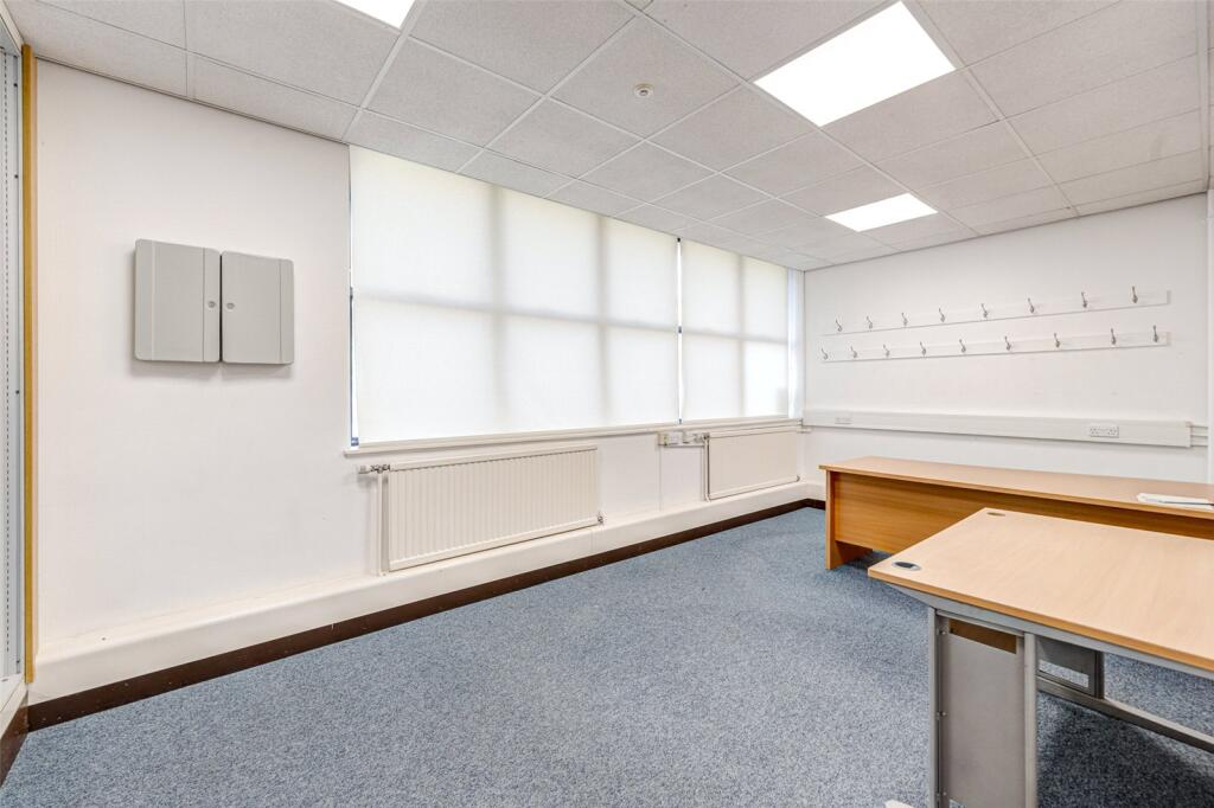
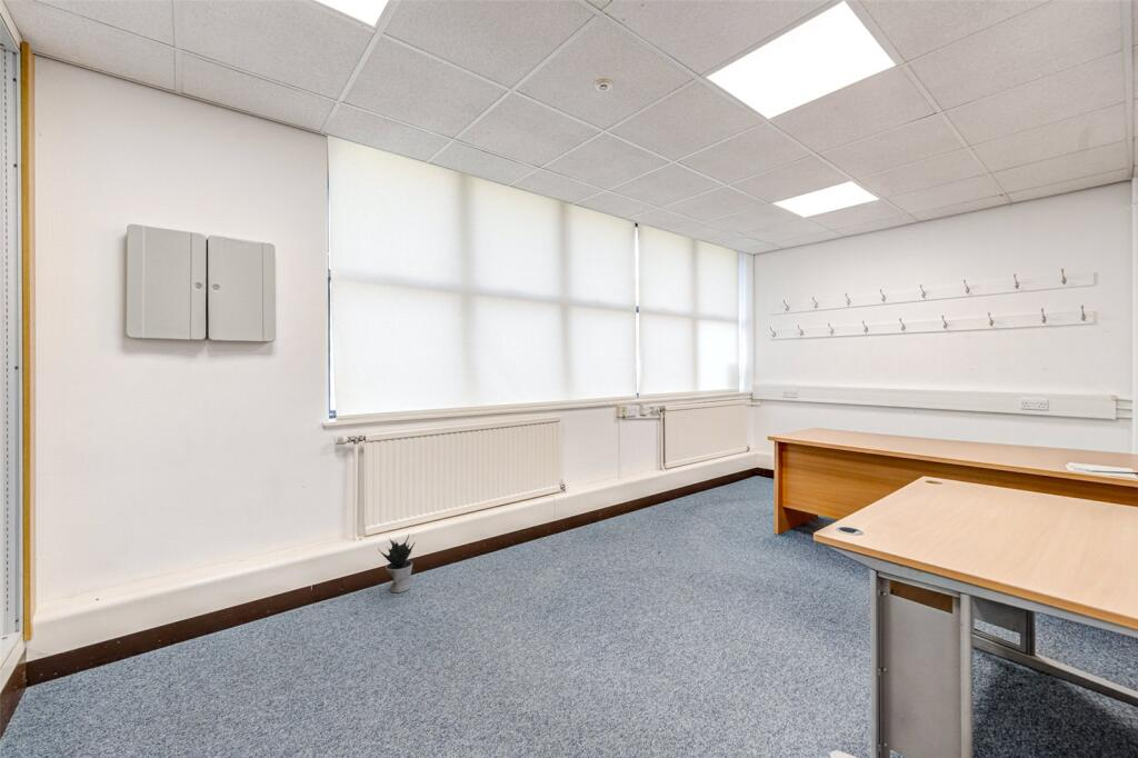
+ potted plant [377,533,416,594]
